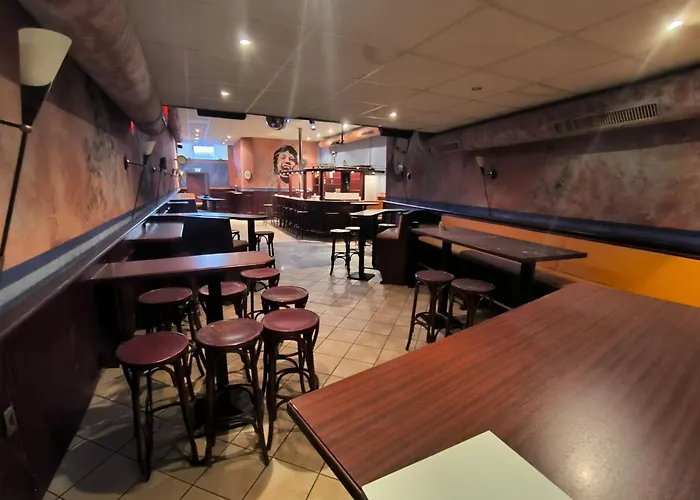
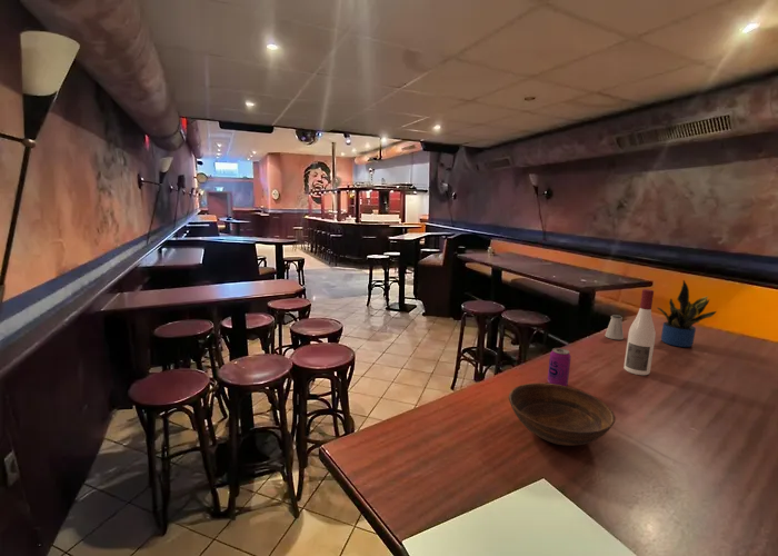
+ alcohol [622,288,657,376]
+ saltshaker [604,314,625,340]
+ bowl [508,381,617,447]
+ potted plant [656,279,718,348]
+ beverage can [547,347,572,387]
